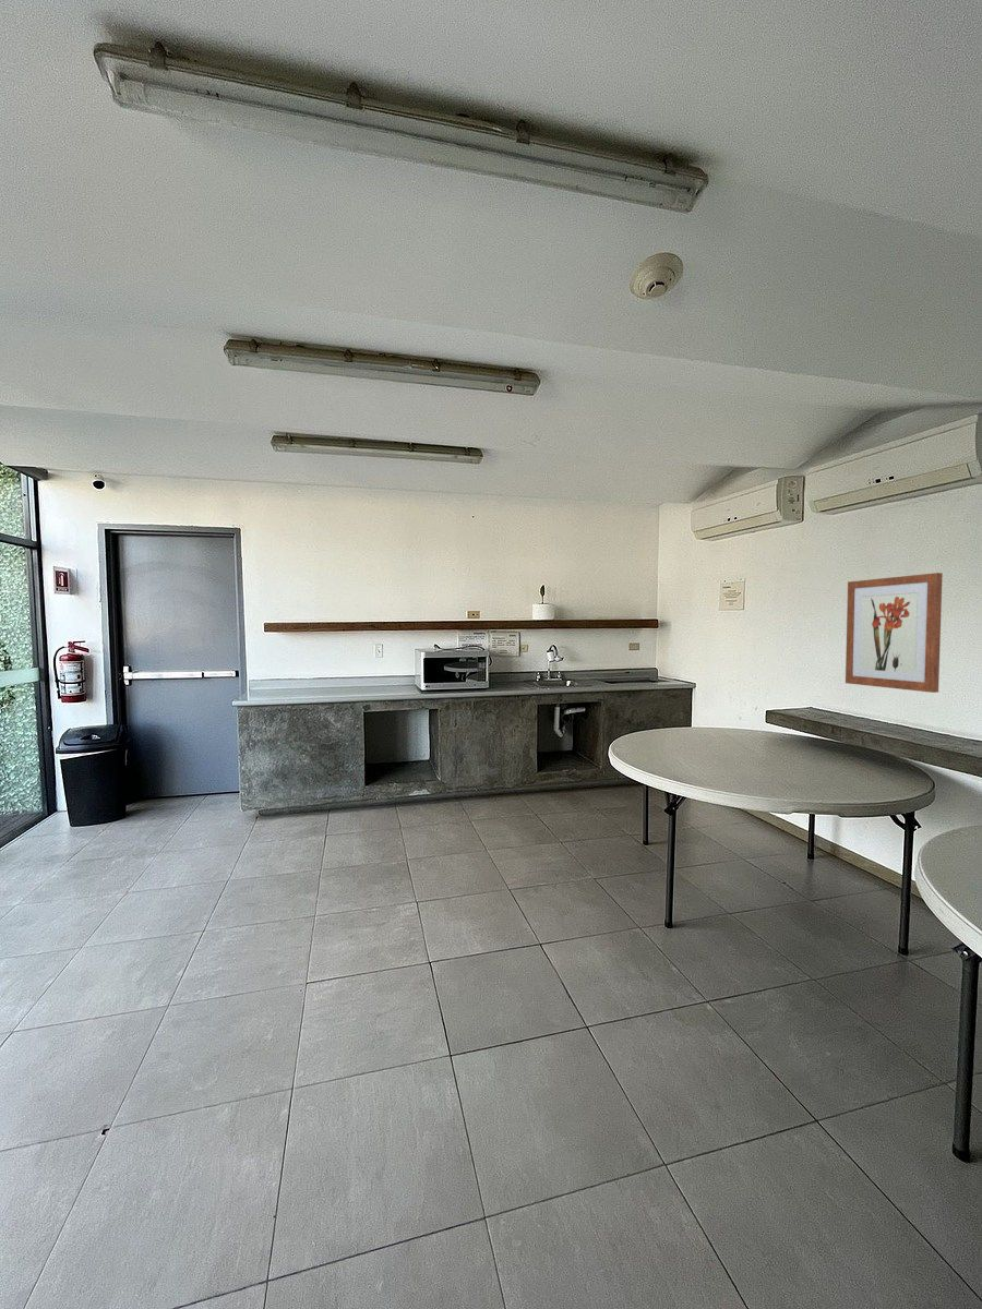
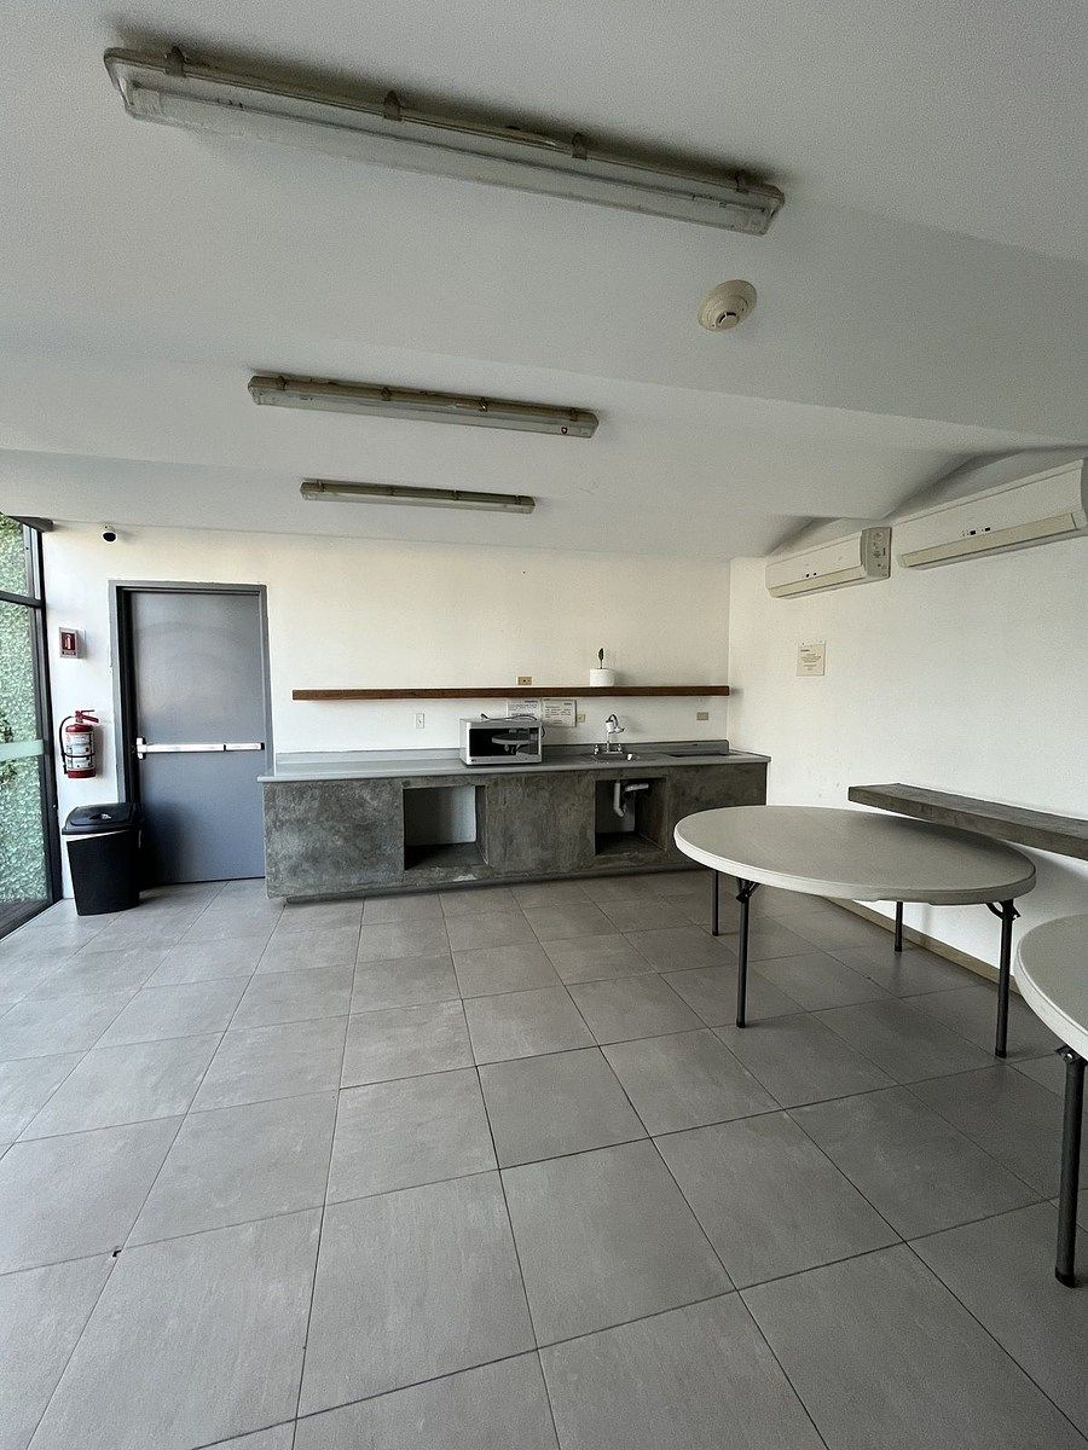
- wall art [845,572,944,694]
